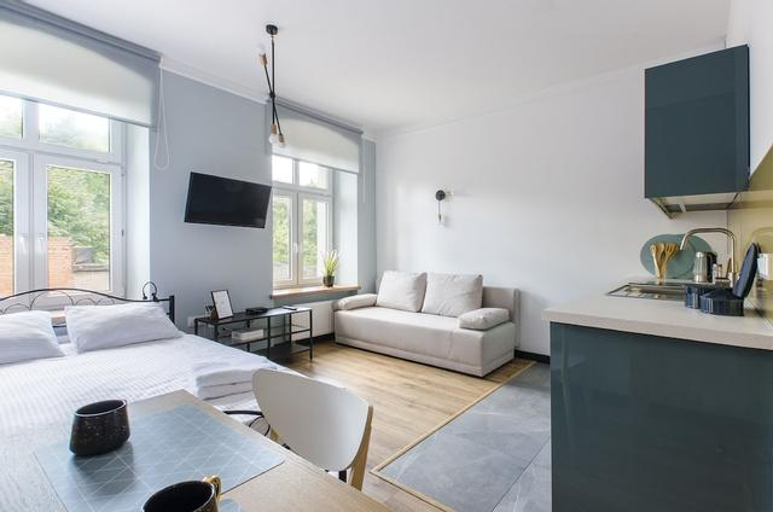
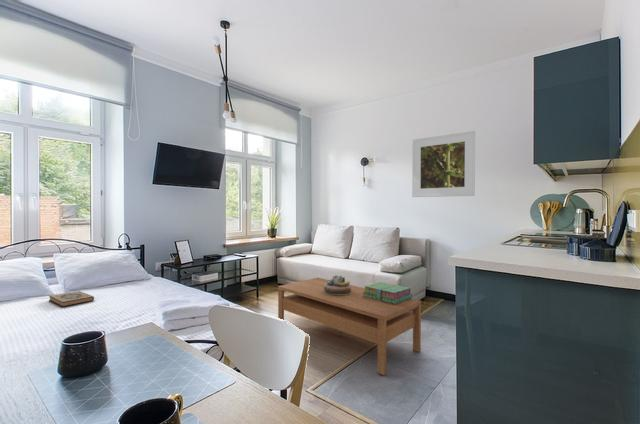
+ decorative bowl [324,274,352,295]
+ hardback book [48,290,95,308]
+ stack of books [363,281,413,304]
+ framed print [411,130,476,198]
+ coffee table [277,277,422,376]
